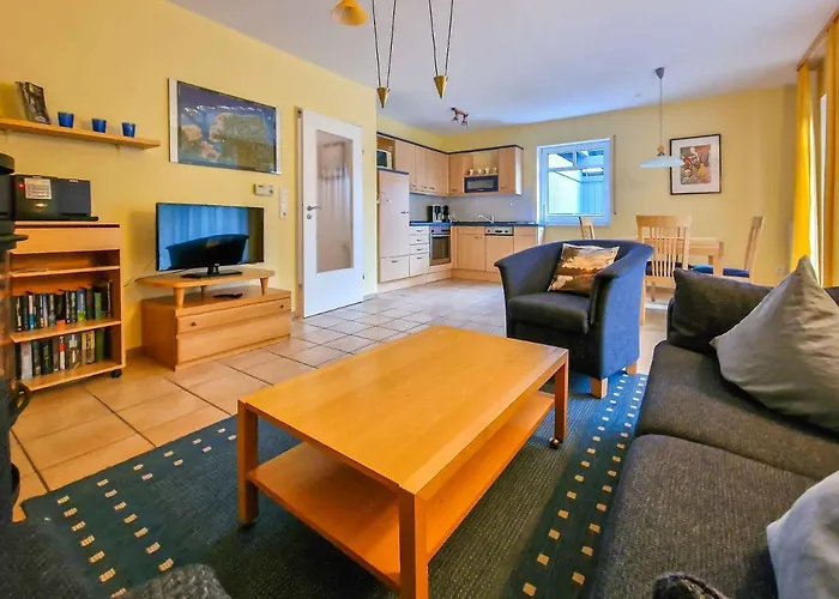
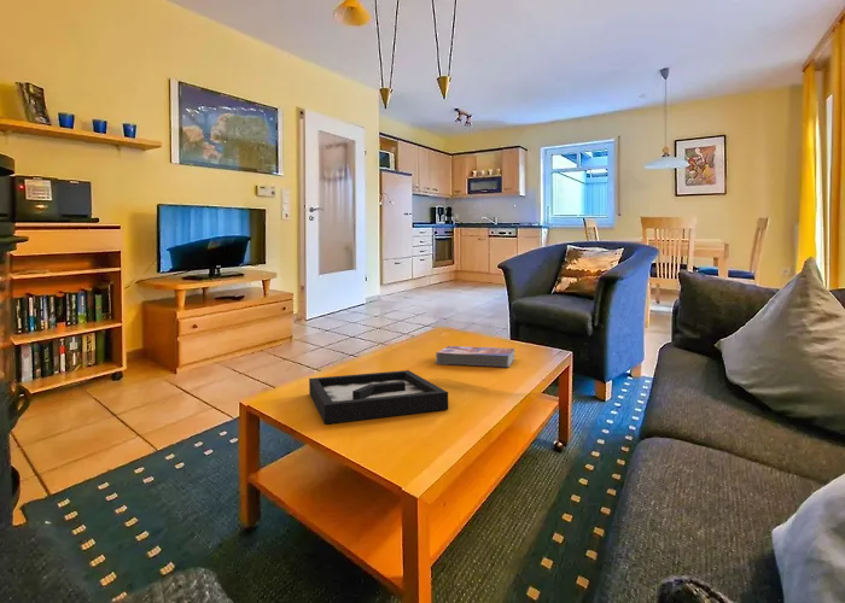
+ decorative tray [308,369,449,426]
+ textbook [435,345,515,369]
